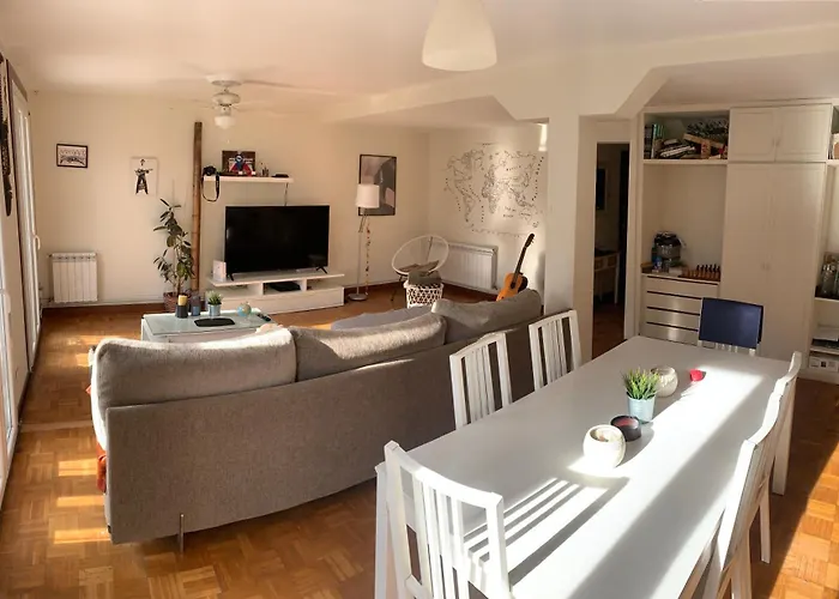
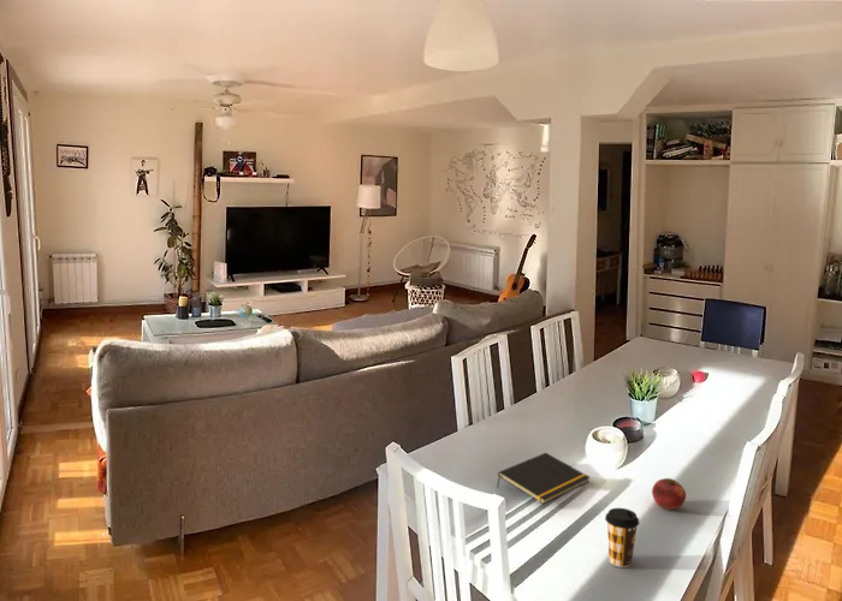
+ notepad [496,452,592,505]
+ fruit [651,477,687,511]
+ coffee cup [604,507,640,569]
